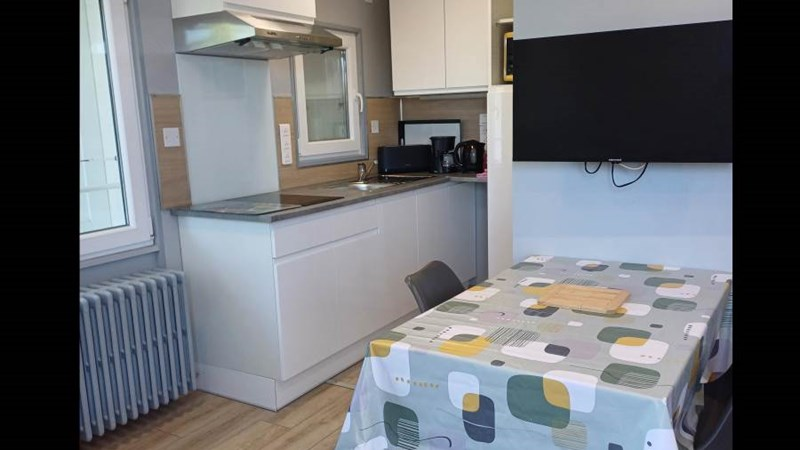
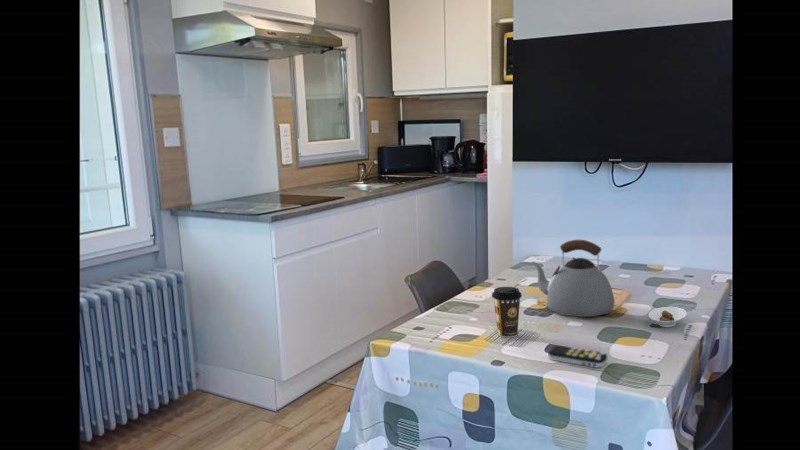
+ kettle [531,239,616,318]
+ saucer [647,306,688,328]
+ remote control [547,345,609,369]
+ coffee cup [491,286,523,338]
